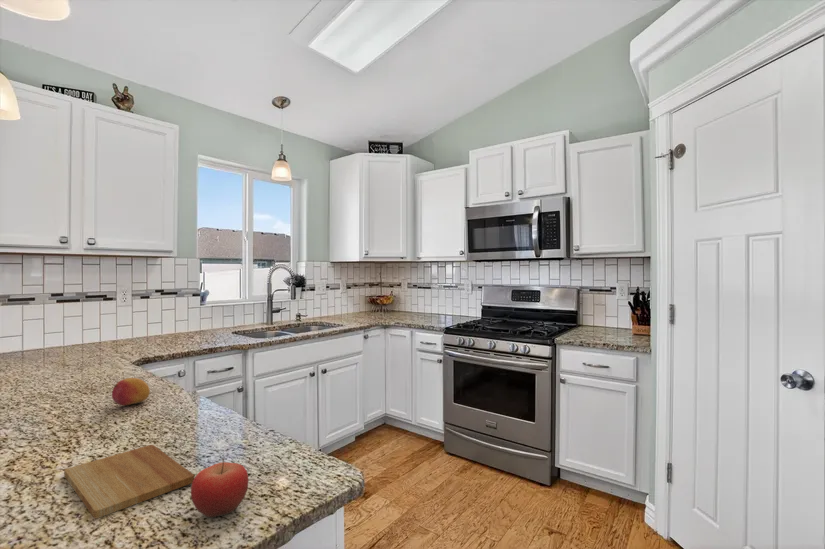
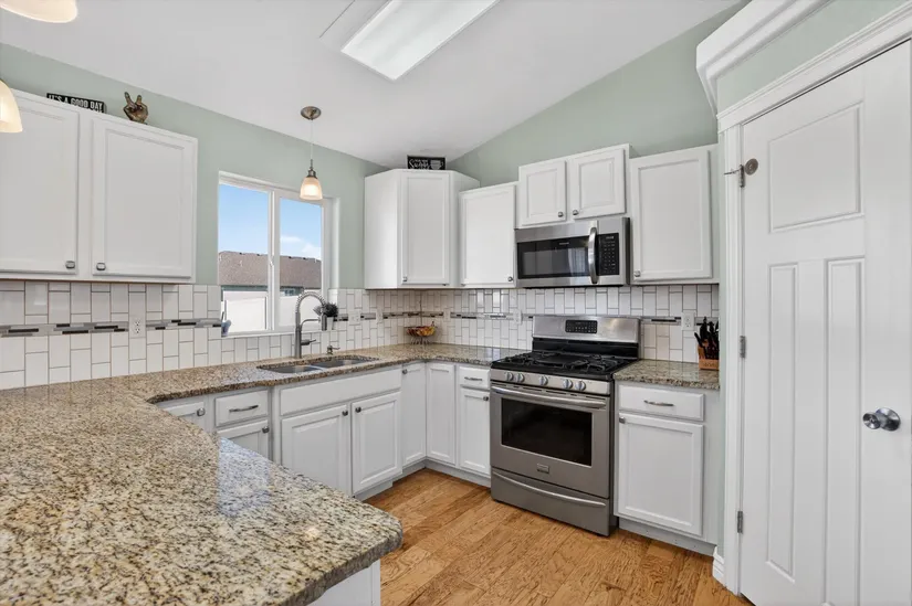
- fruit [190,457,249,518]
- fruit [111,377,151,406]
- cutting board [63,444,195,519]
